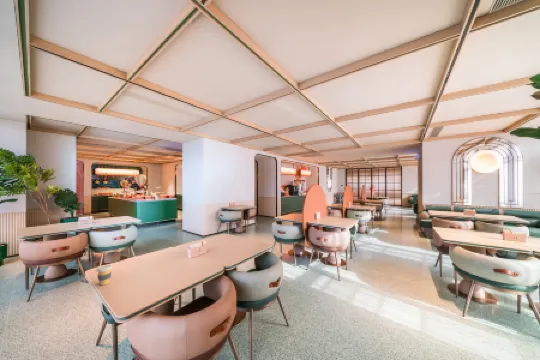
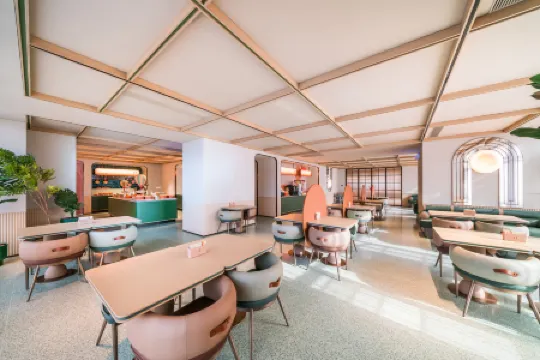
- coffee cup [95,264,113,286]
